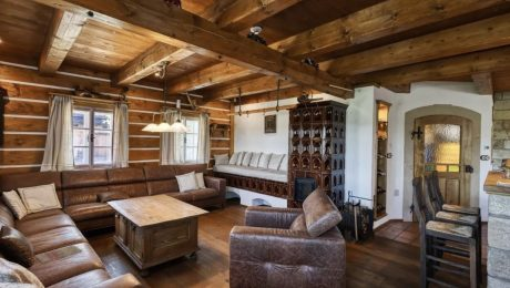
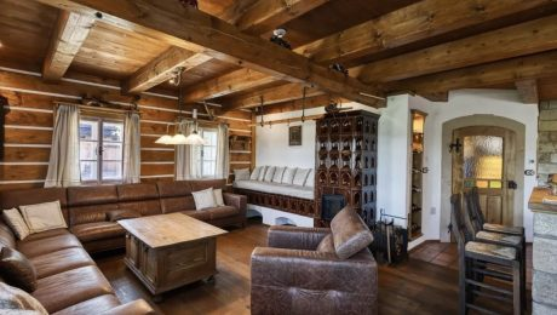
- magazine [33,244,84,264]
